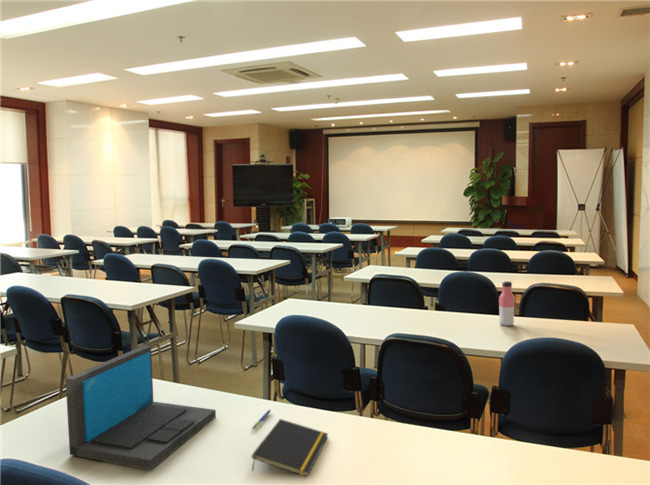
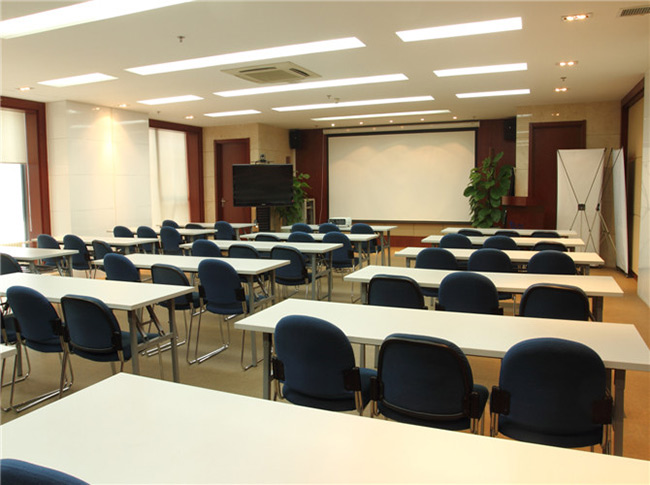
- laptop [65,345,217,470]
- notepad [251,418,329,478]
- water bottle [498,280,516,327]
- pen [251,409,272,430]
